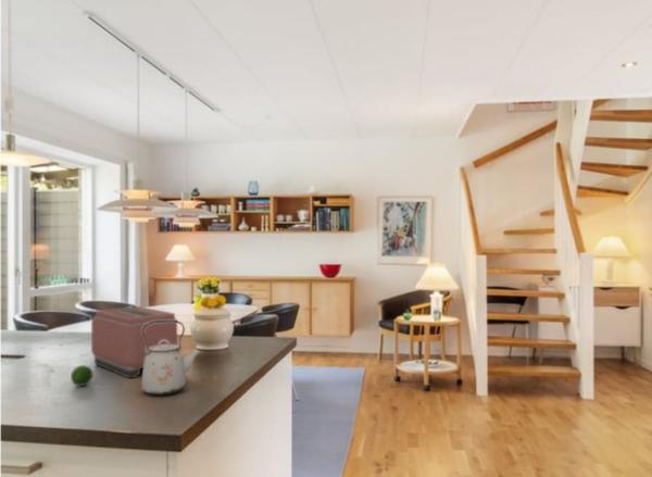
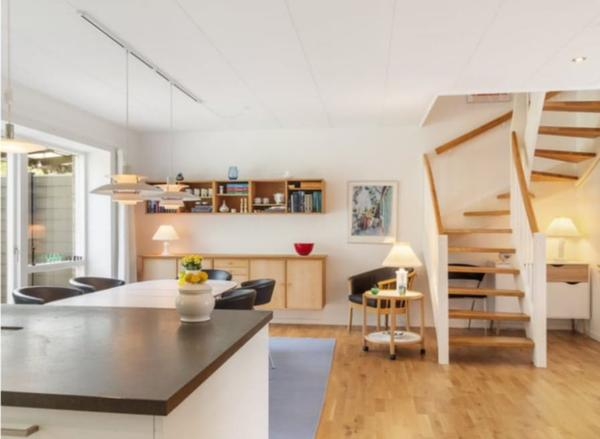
- toaster [90,305,178,379]
- kettle [140,319,203,397]
- fruit [70,364,93,387]
